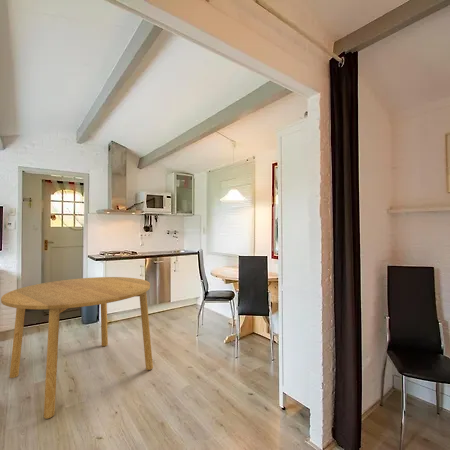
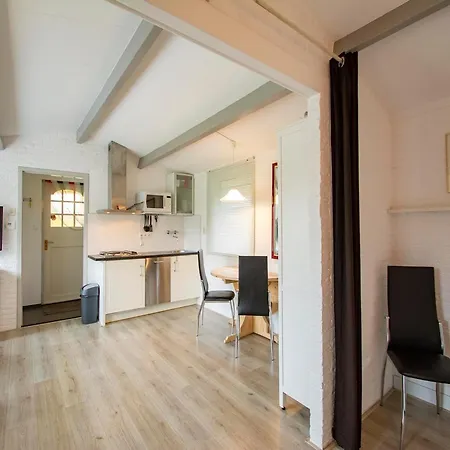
- dining table [0,276,154,420]
